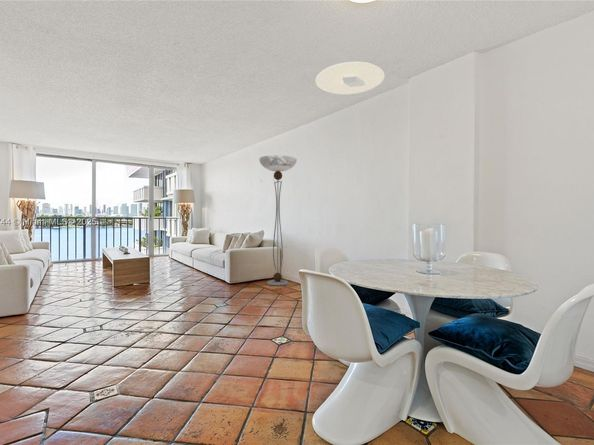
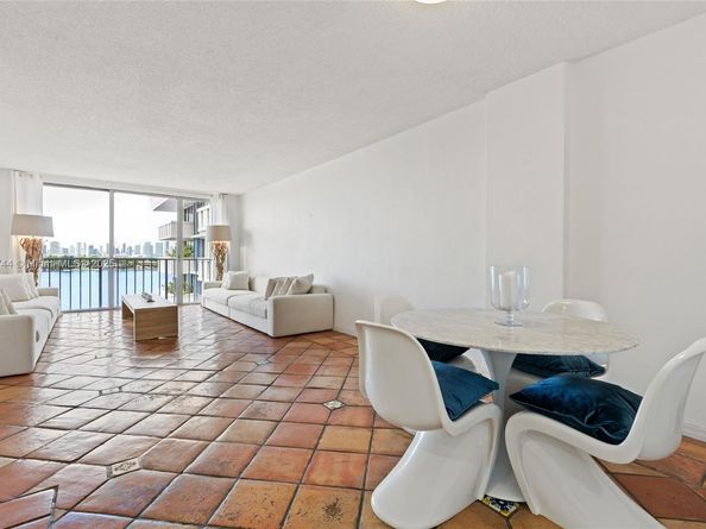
- ceiling light [315,61,386,95]
- floor lamp [258,154,298,287]
